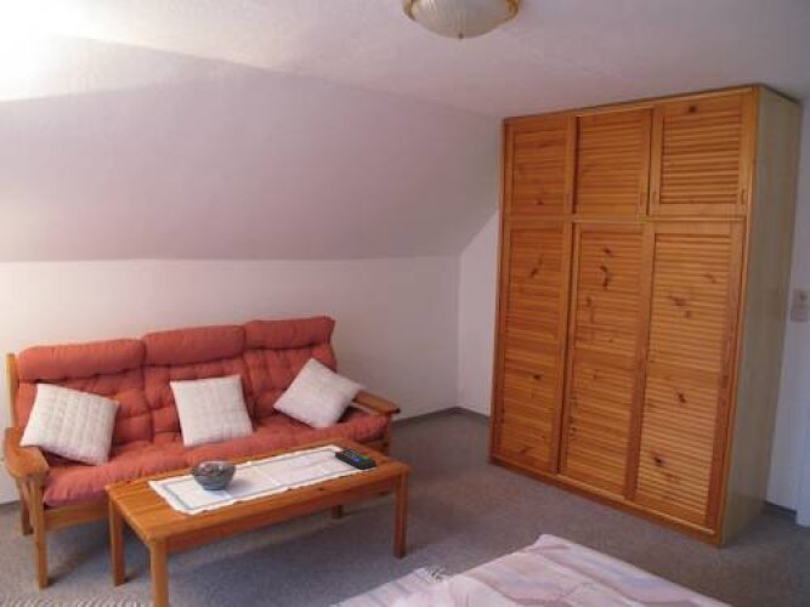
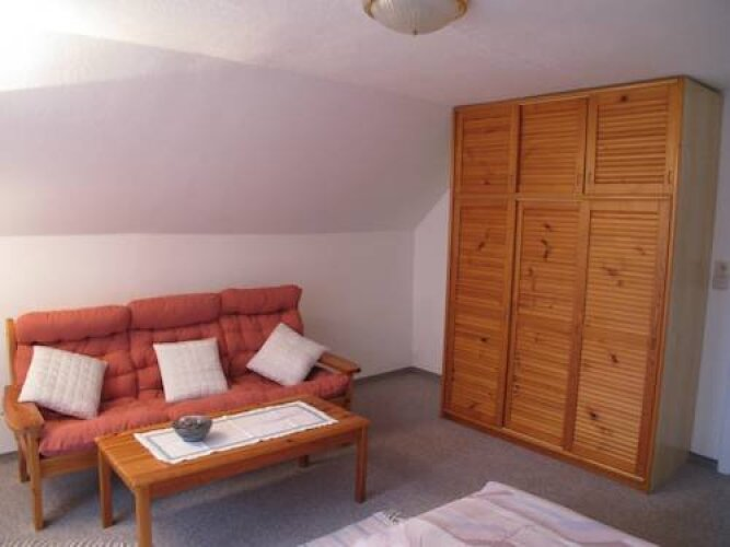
- remote control [334,448,378,471]
